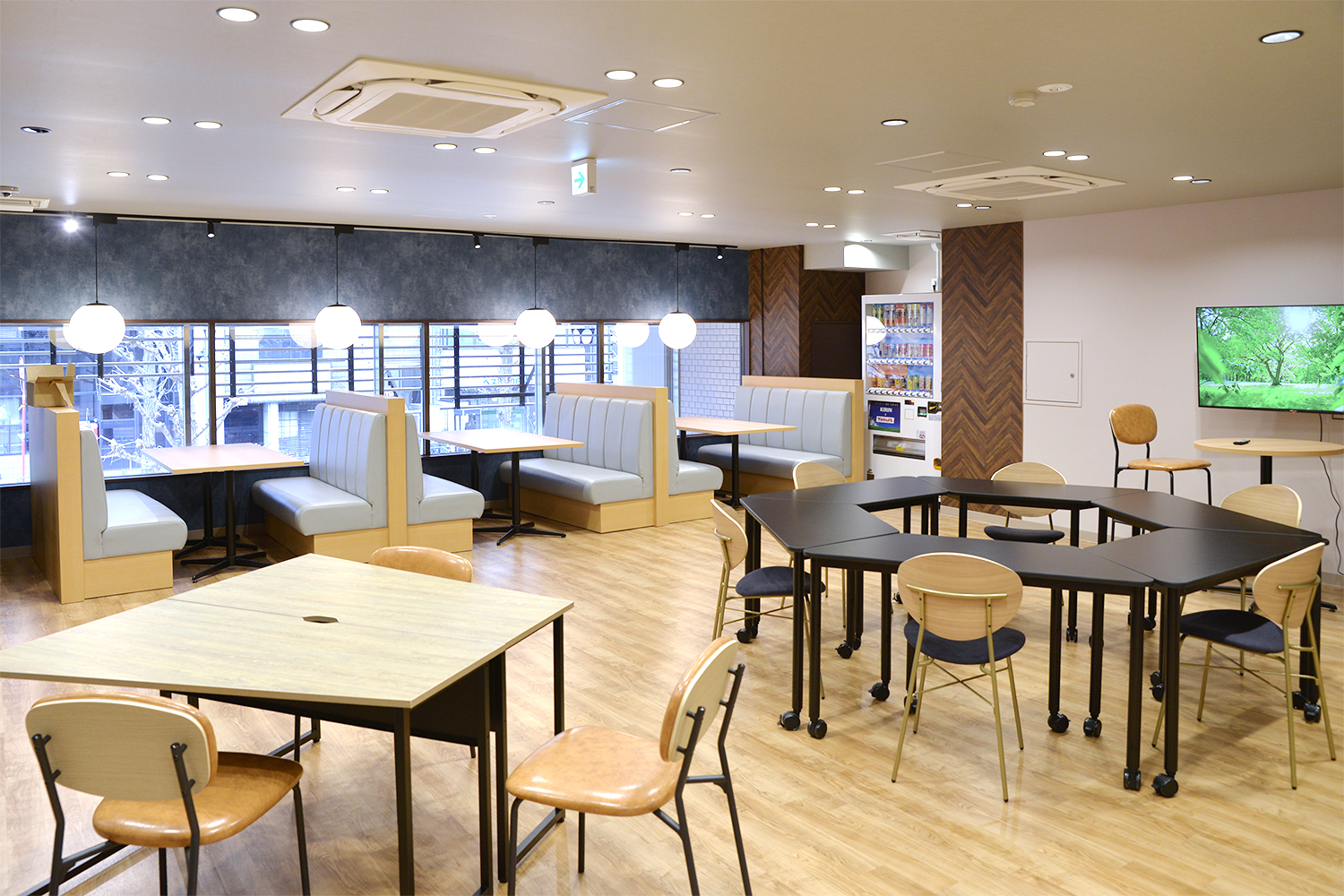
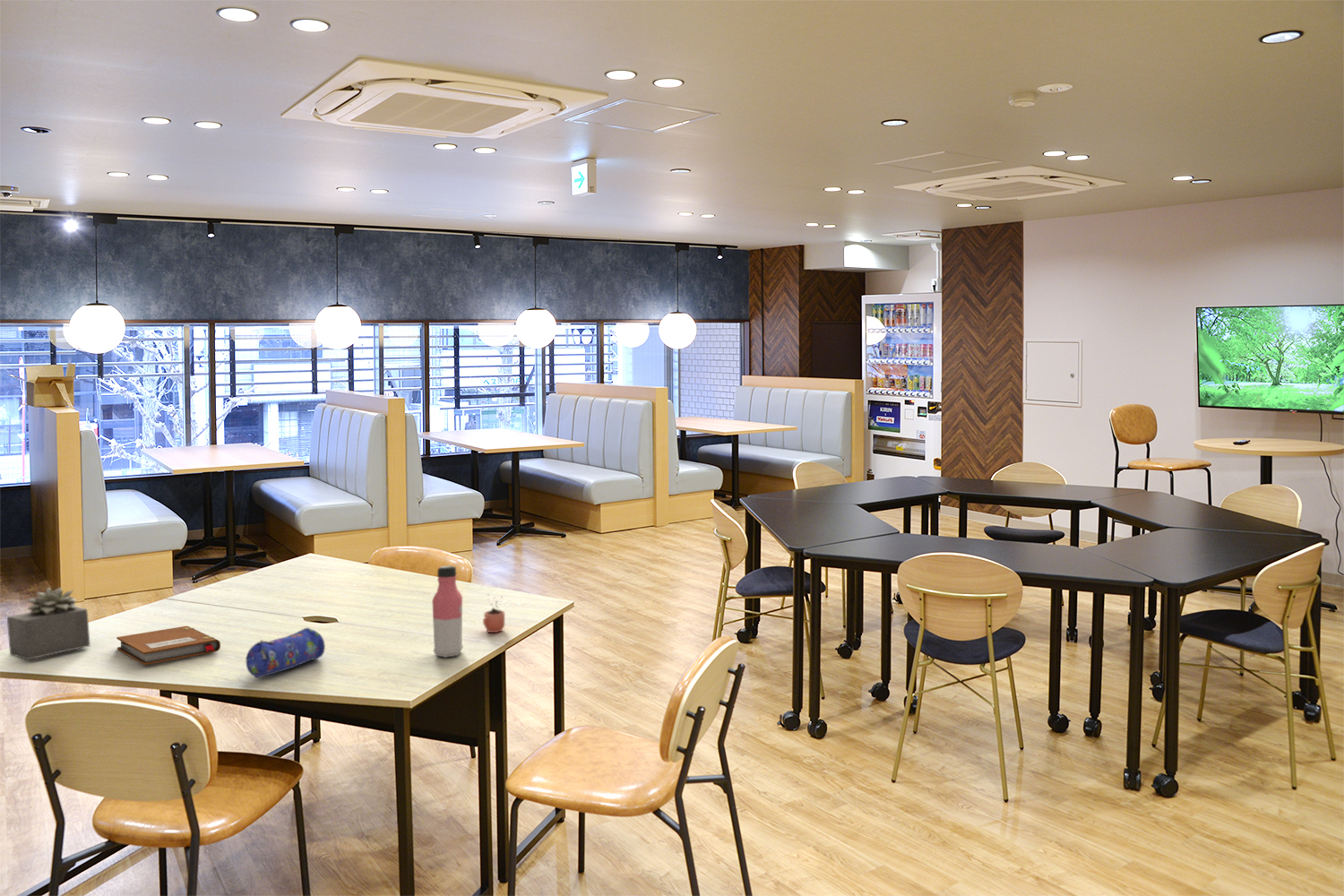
+ pencil case [246,627,326,678]
+ water bottle [431,564,464,659]
+ succulent plant [6,587,90,660]
+ cocoa [482,593,505,633]
+ notebook [116,625,221,666]
